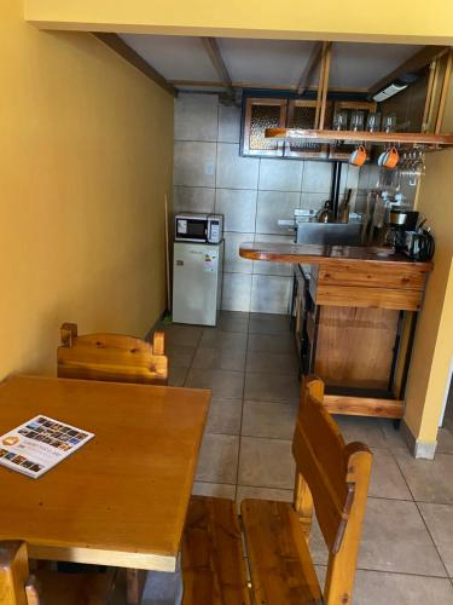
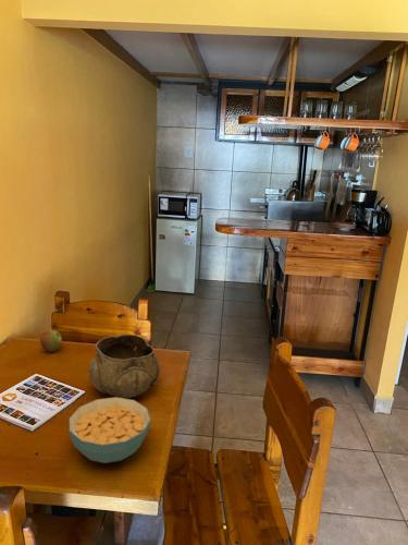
+ decorative bowl [88,334,161,399]
+ apple [39,329,63,353]
+ cereal bowl [67,397,151,464]
